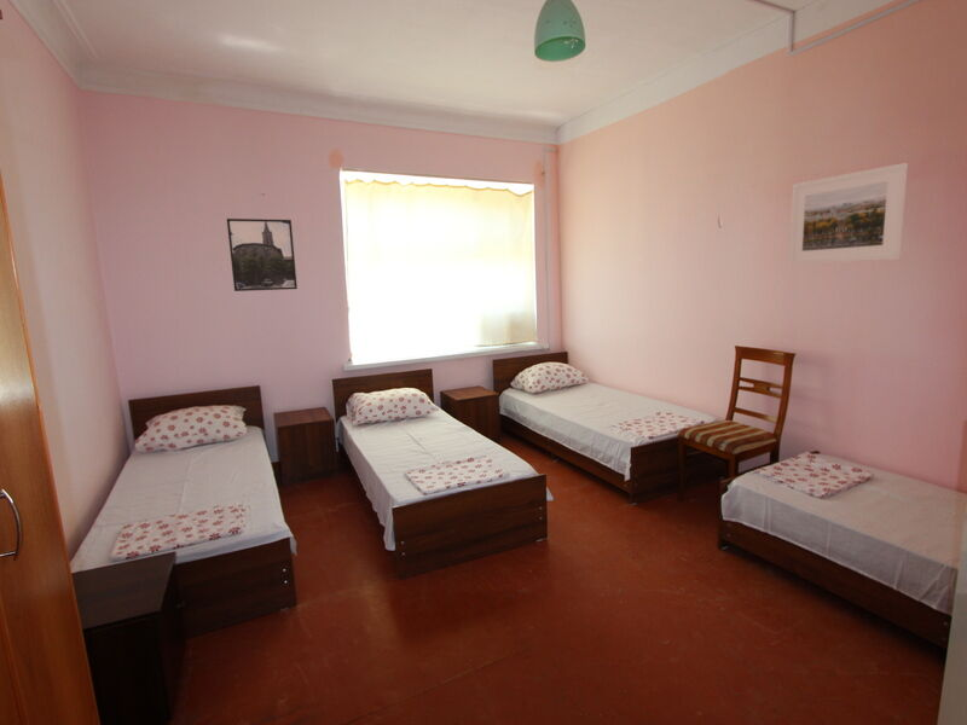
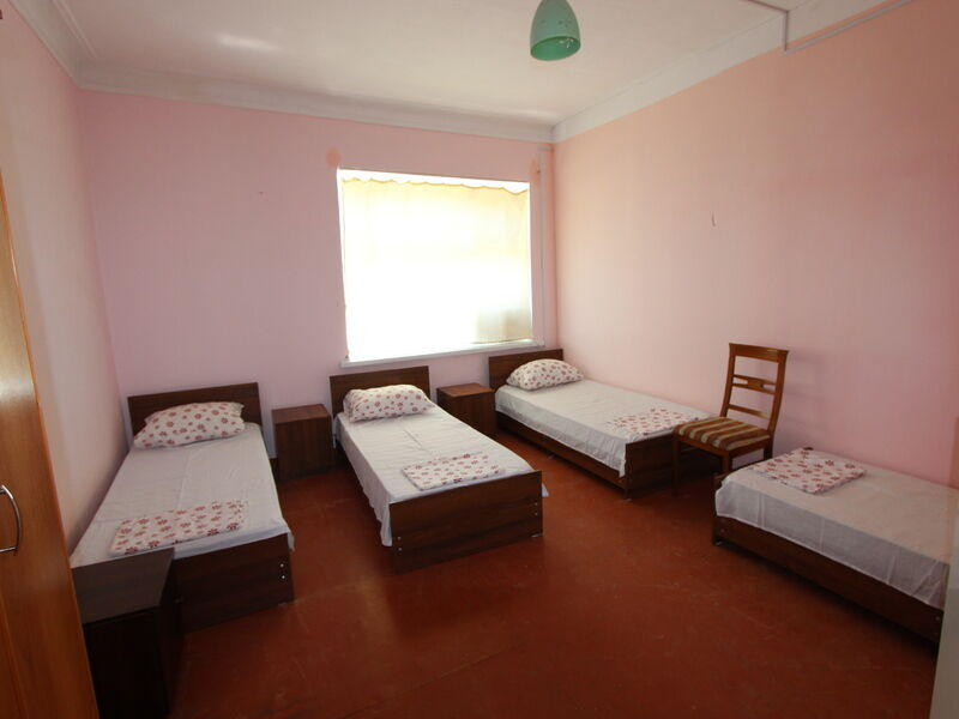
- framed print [226,218,299,292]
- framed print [788,162,909,266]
